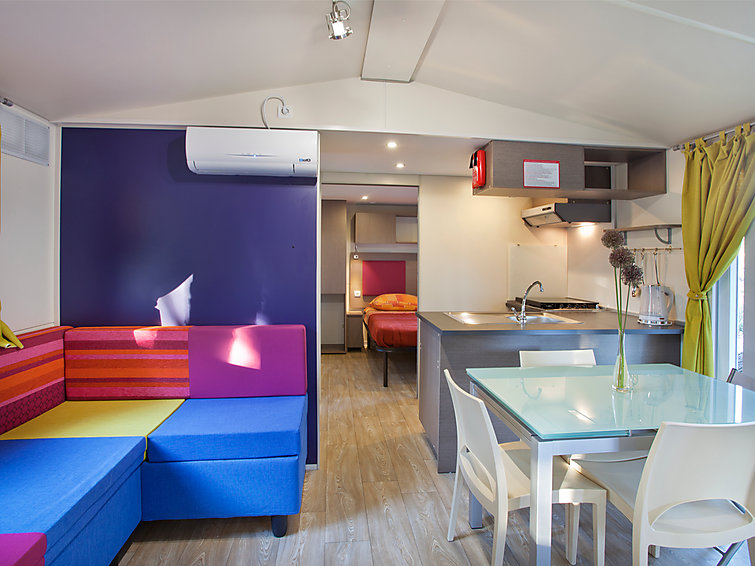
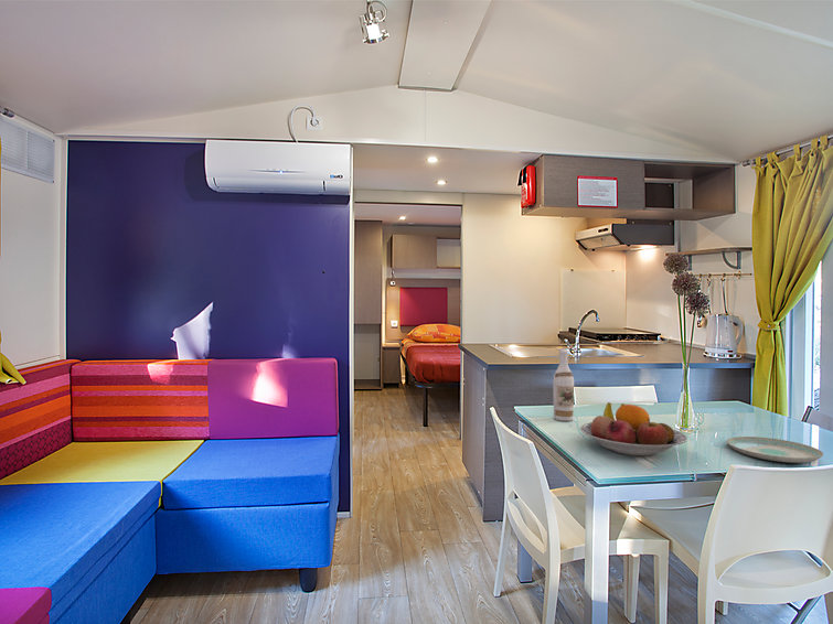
+ fruit bowl [579,401,688,456]
+ wine bottle [552,348,575,422]
+ plate [726,435,824,464]
